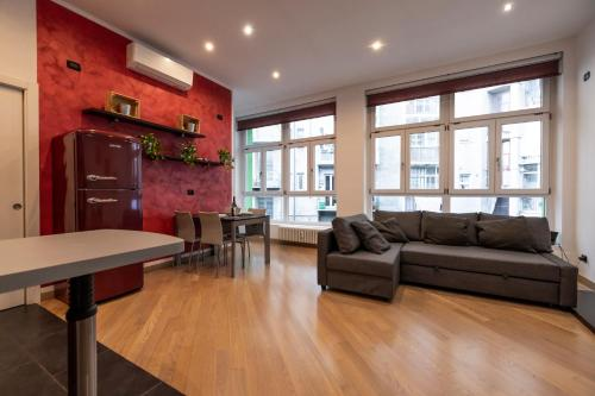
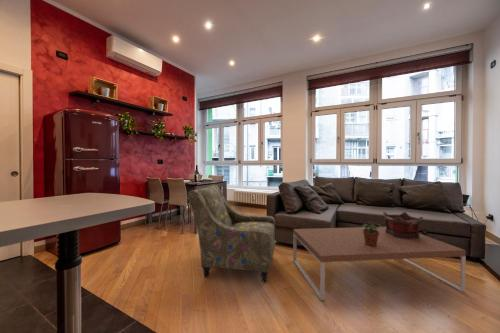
+ potted plant [361,221,384,246]
+ decorative container [382,211,424,239]
+ armchair [186,184,276,284]
+ coffee table [292,226,467,301]
